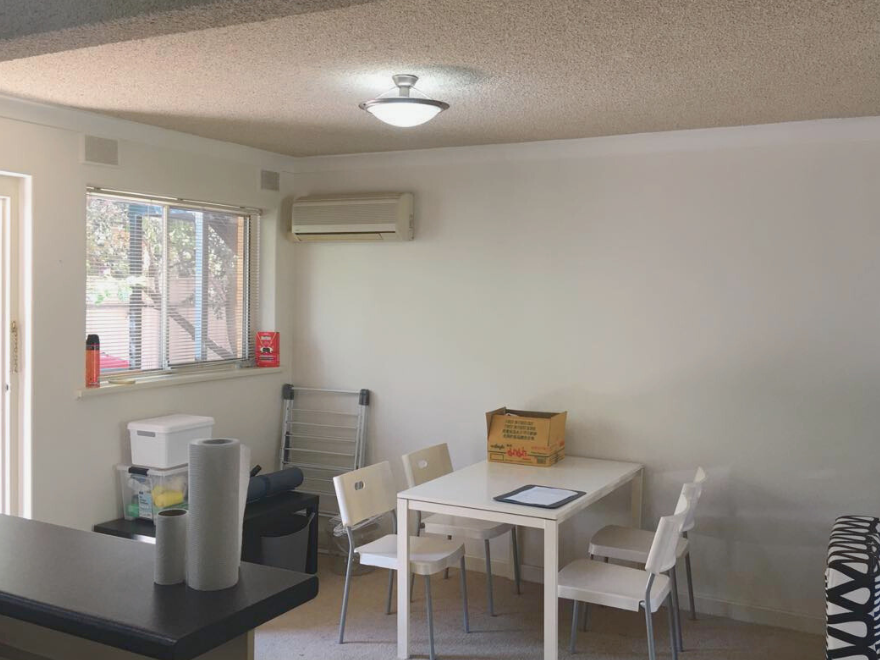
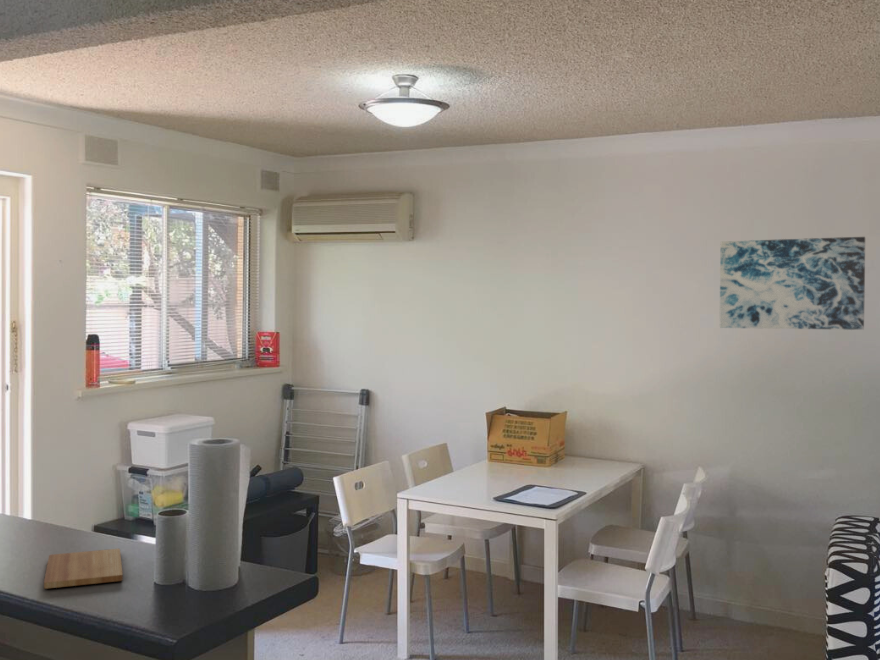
+ wall art [719,236,866,331]
+ cutting board [43,548,124,590]
